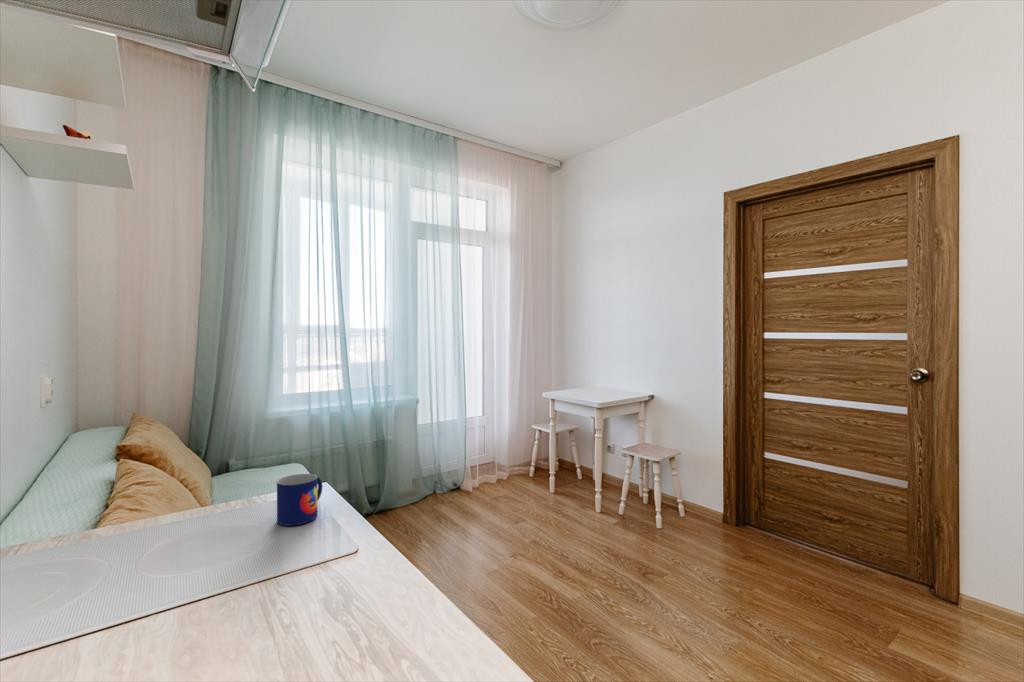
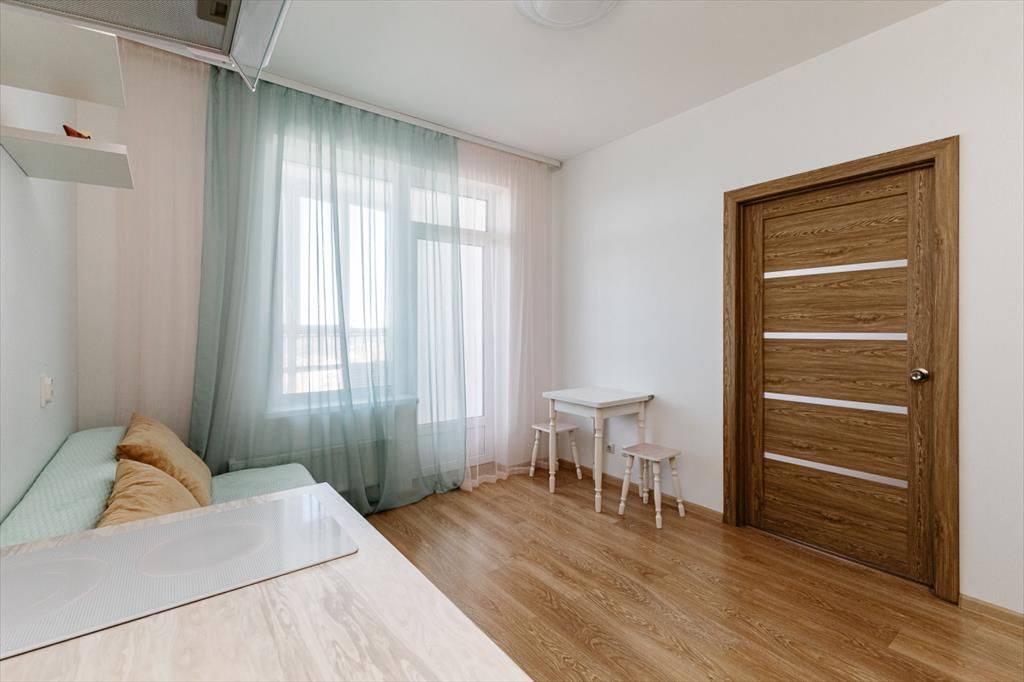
- mug [276,473,324,527]
